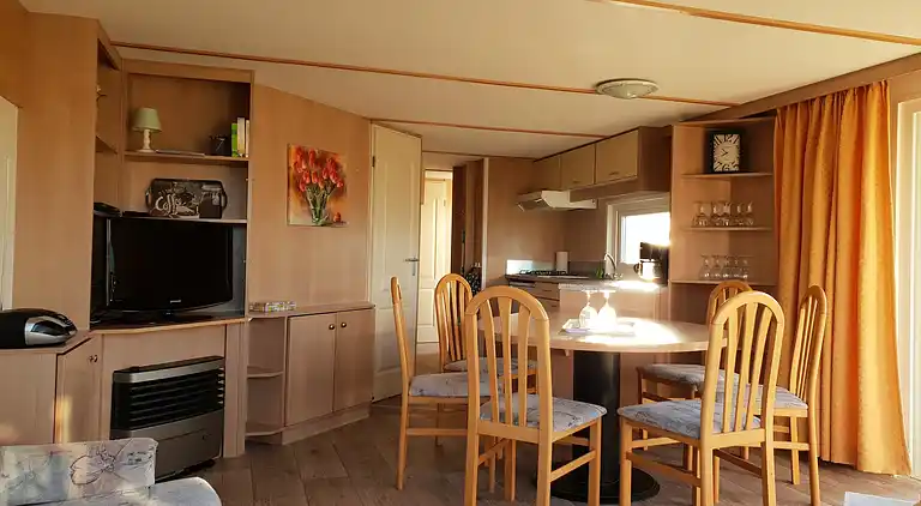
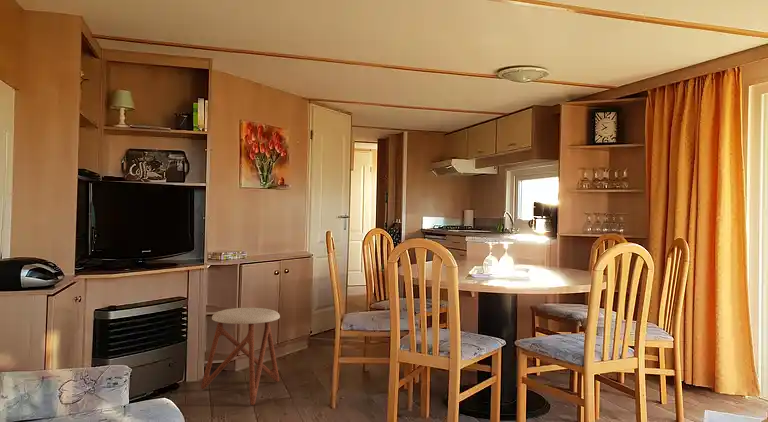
+ stool [200,307,281,406]
